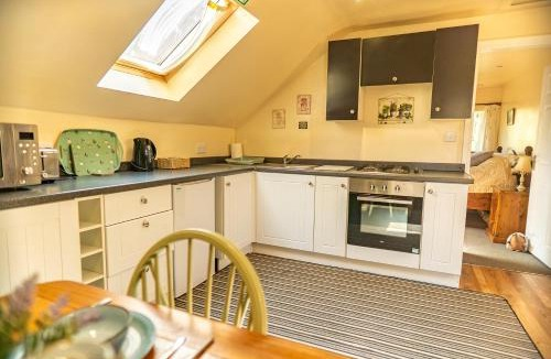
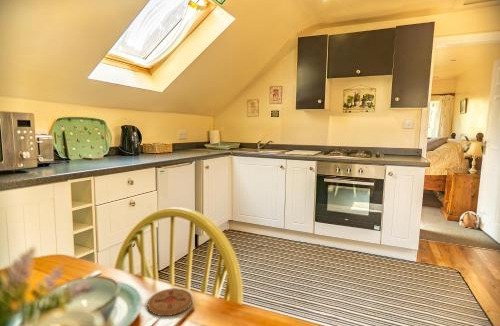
+ coaster [147,287,194,317]
